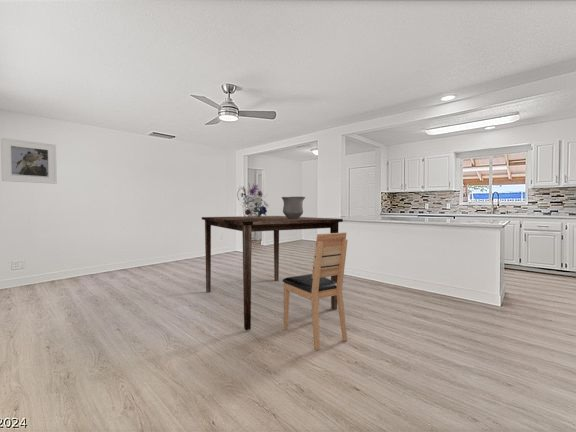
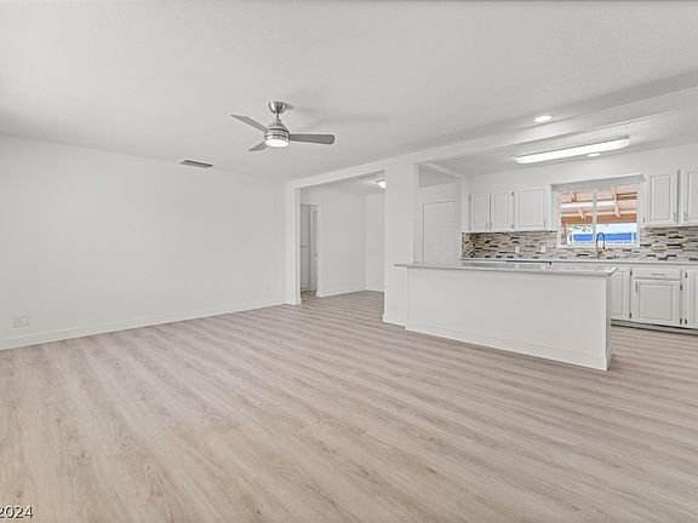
- bouquet [234,180,270,219]
- dining table [201,215,344,331]
- ceramic pot [281,196,306,219]
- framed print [0,137,58,185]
- chair [281,231,349,351]
